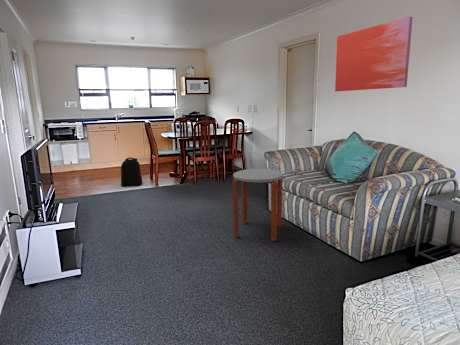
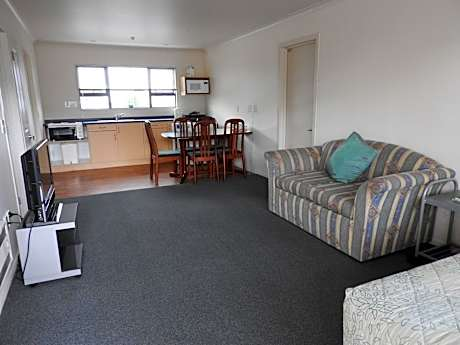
- wall art [334,16,413,92]
- side table [232,168,285,242]
- backpack [120,156,143,187]
